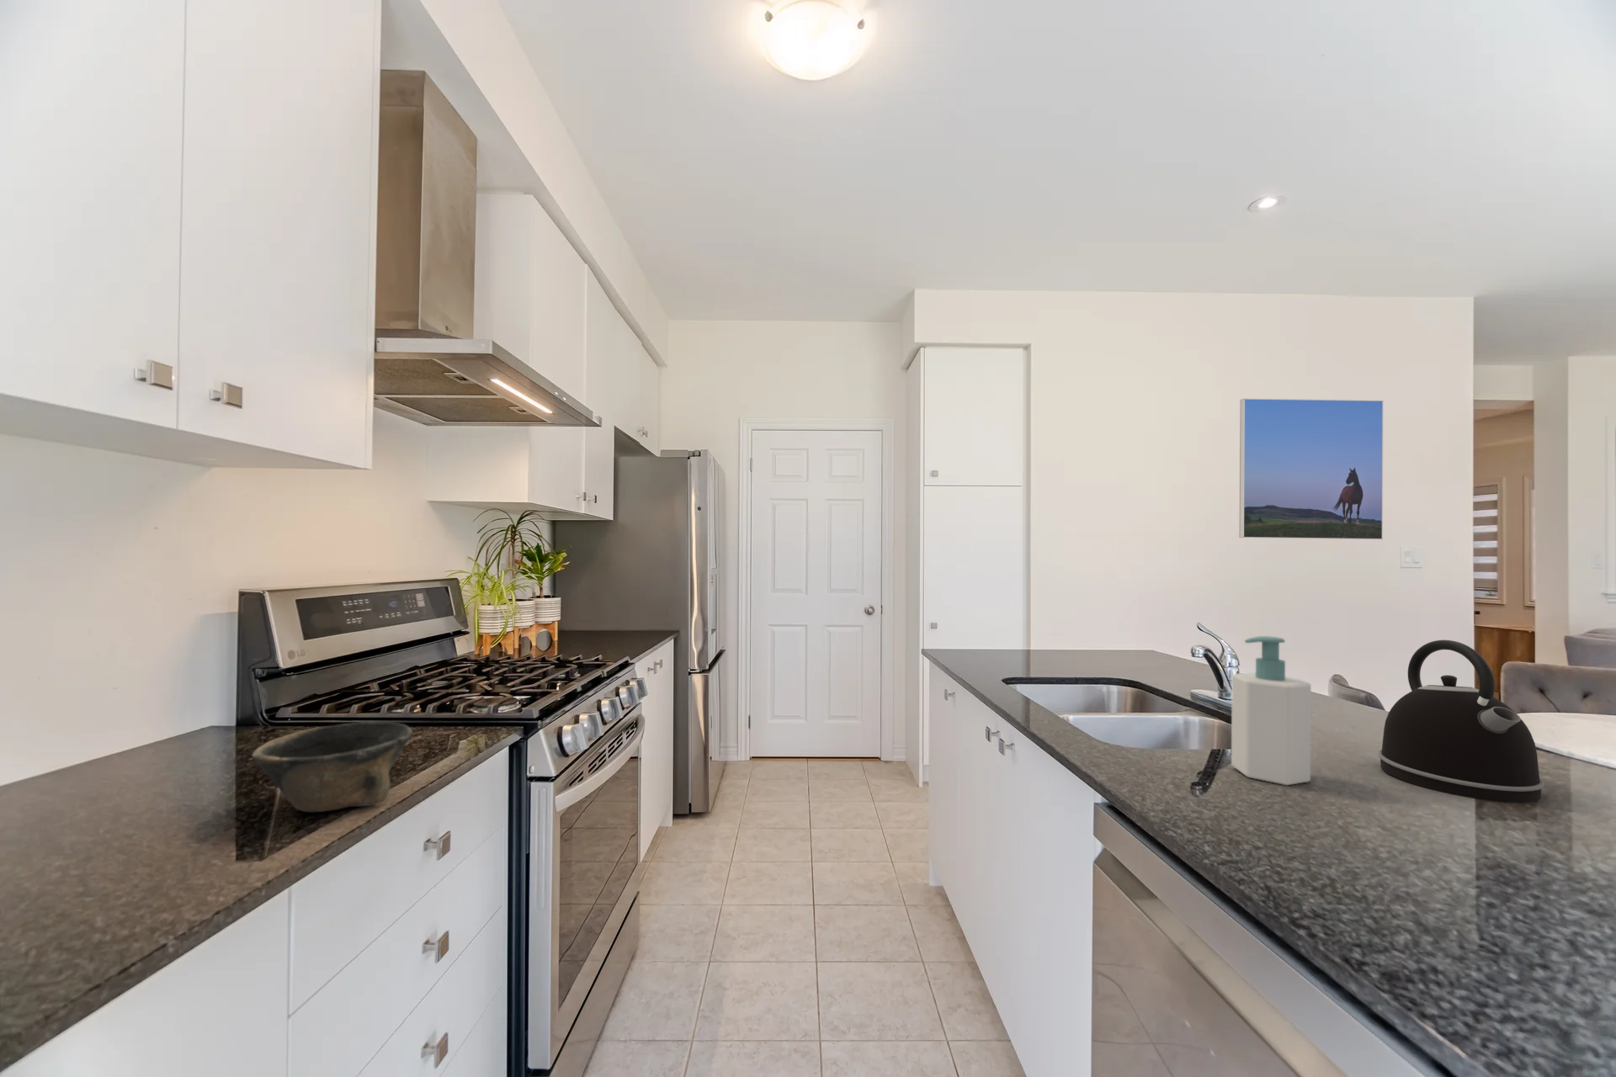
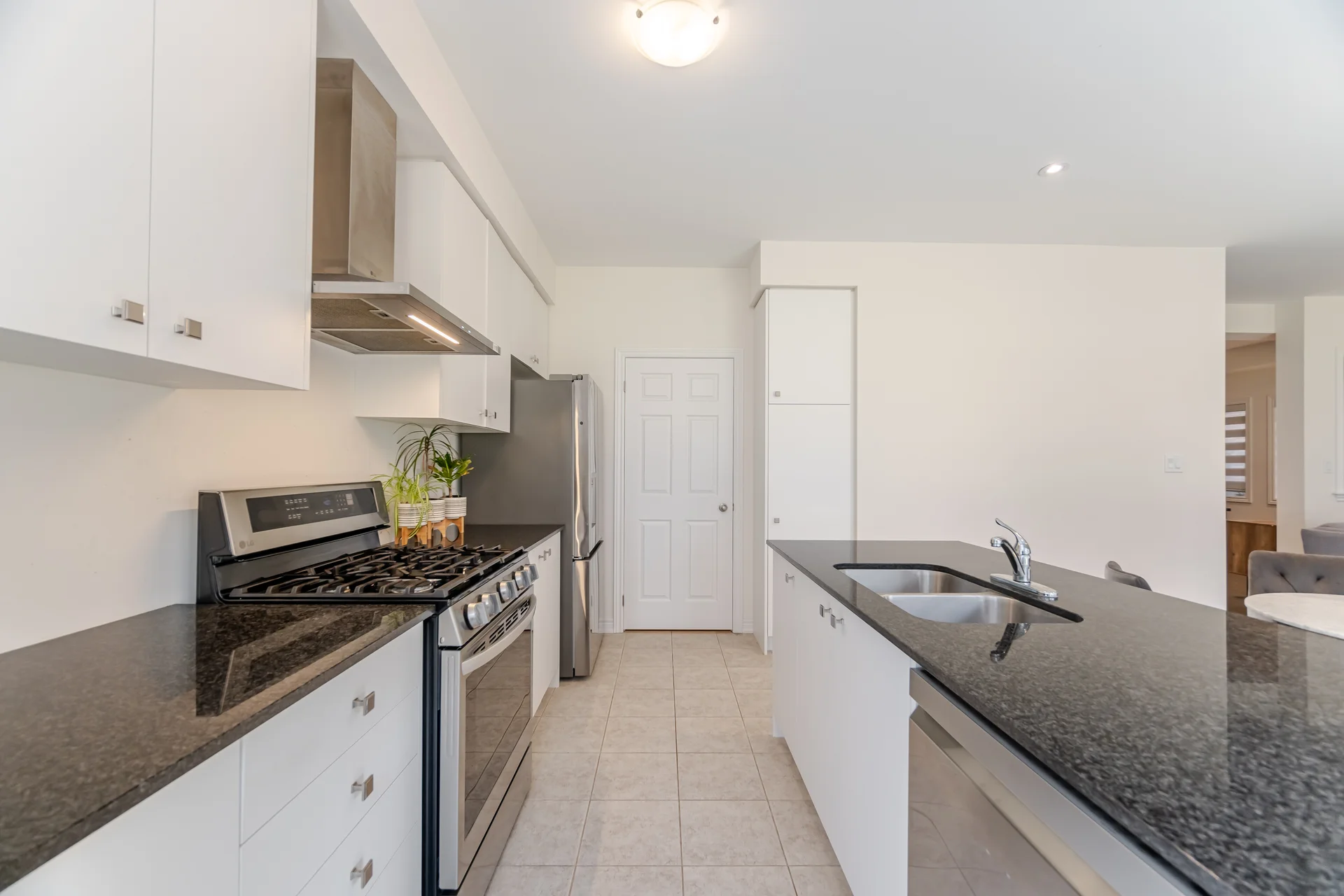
- bowl [251,721,414,813]
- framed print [1238,398,1385,540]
- soap bottle [1230,635,1312,786]
- kettle [1377,639,1545,803]
